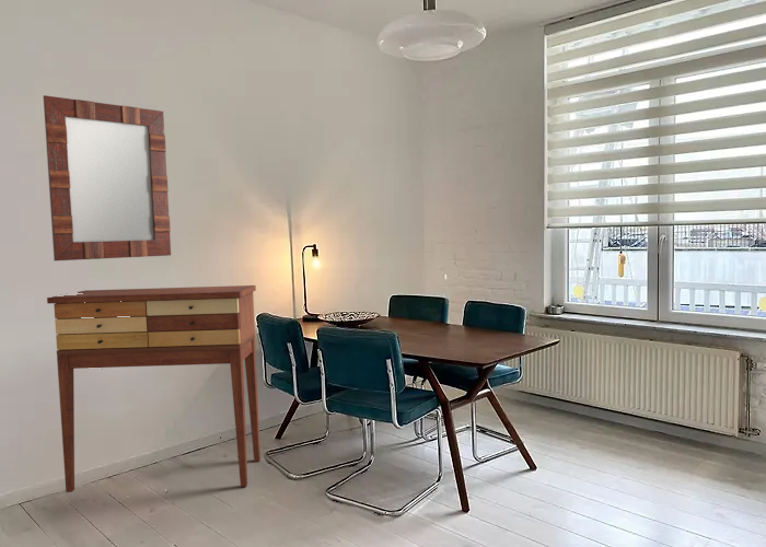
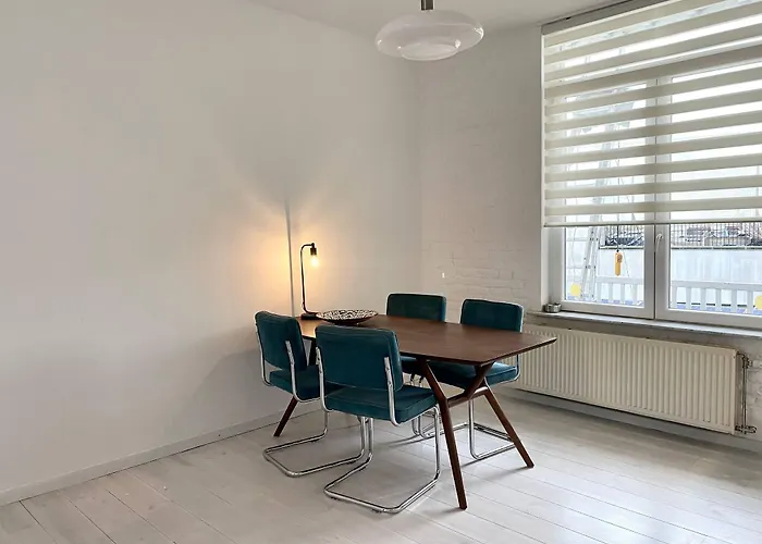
- home mirror [43,94,172,261]
- console table [46,284,262,493]
